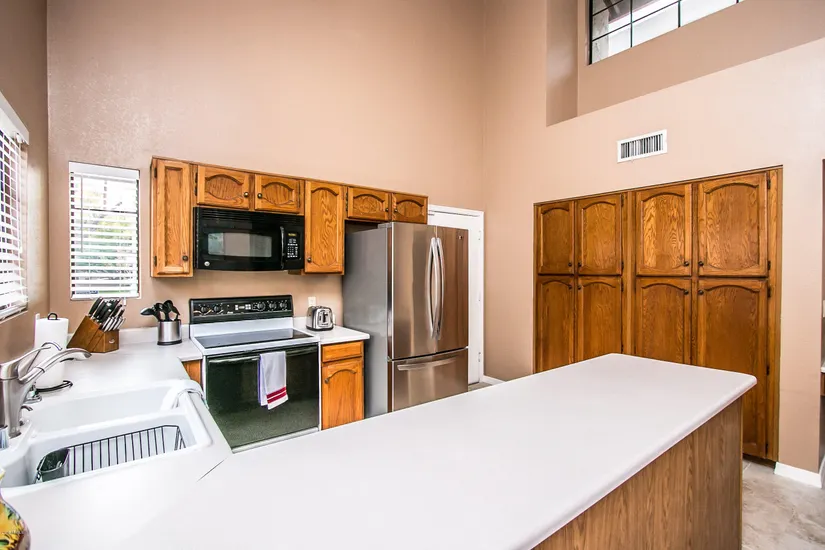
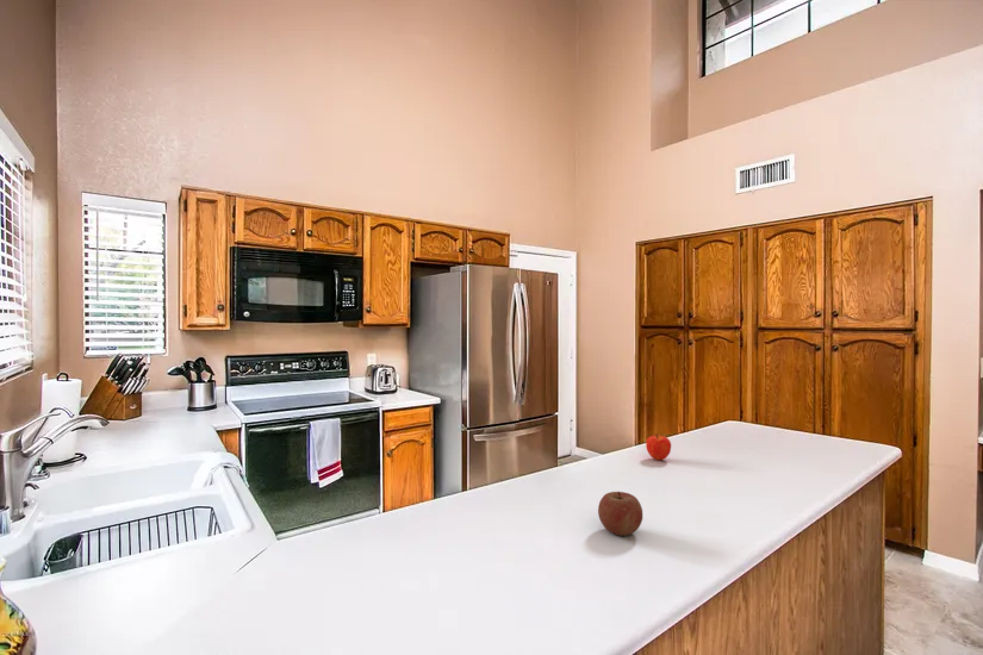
+ apple [597,491,643,537]
+ fruit [645,432,672,461]
